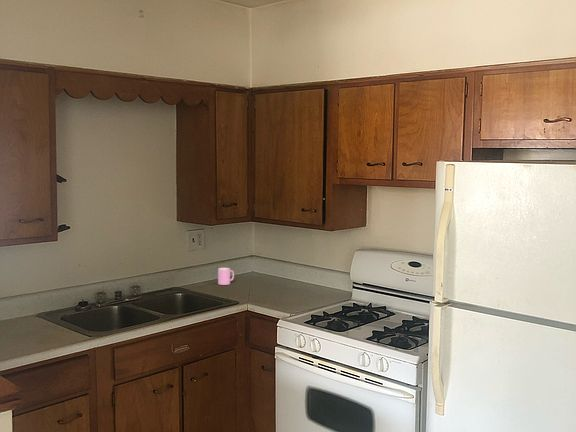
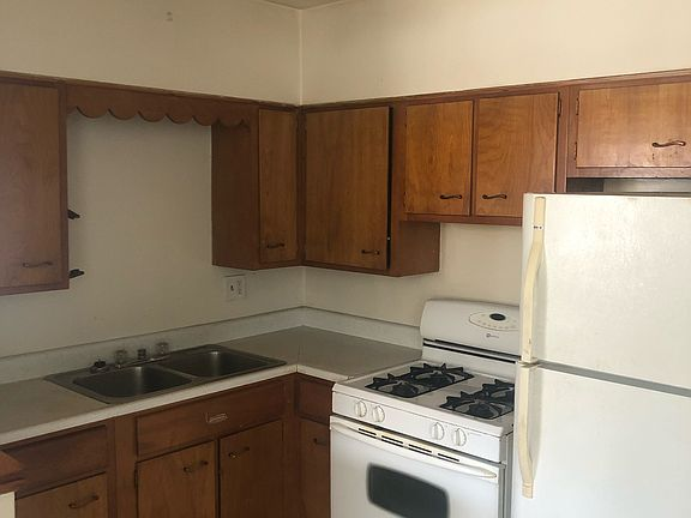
- cup [217,267,235,286]
